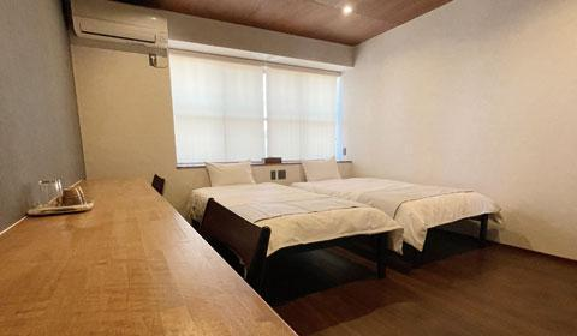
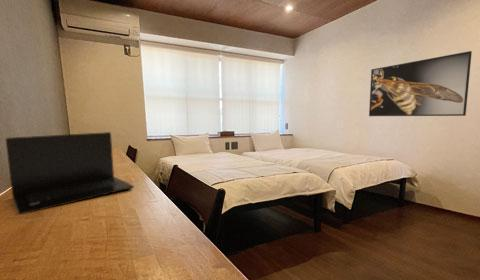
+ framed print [368,50,473,117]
+ laptop [5,131,135,215]
